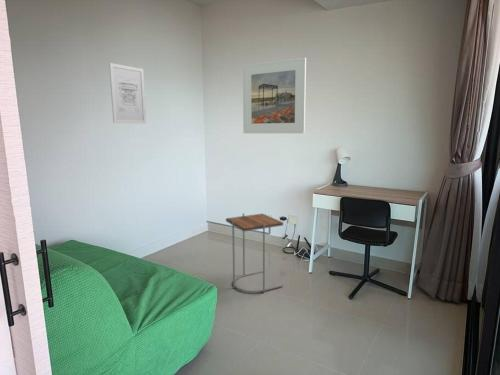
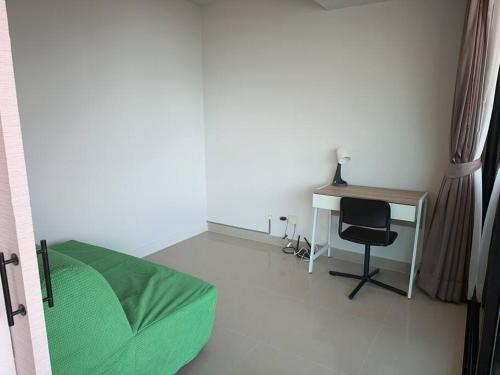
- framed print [242,57,307,134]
- side table [225,212,284,294]
- wall art [108,62,147,125]
